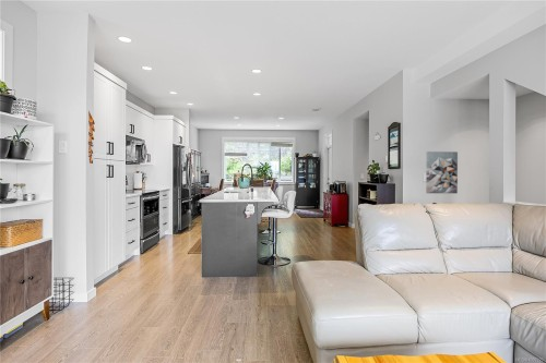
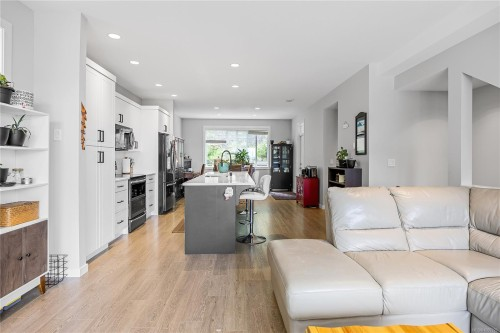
- wall art [425,150,459,194]
